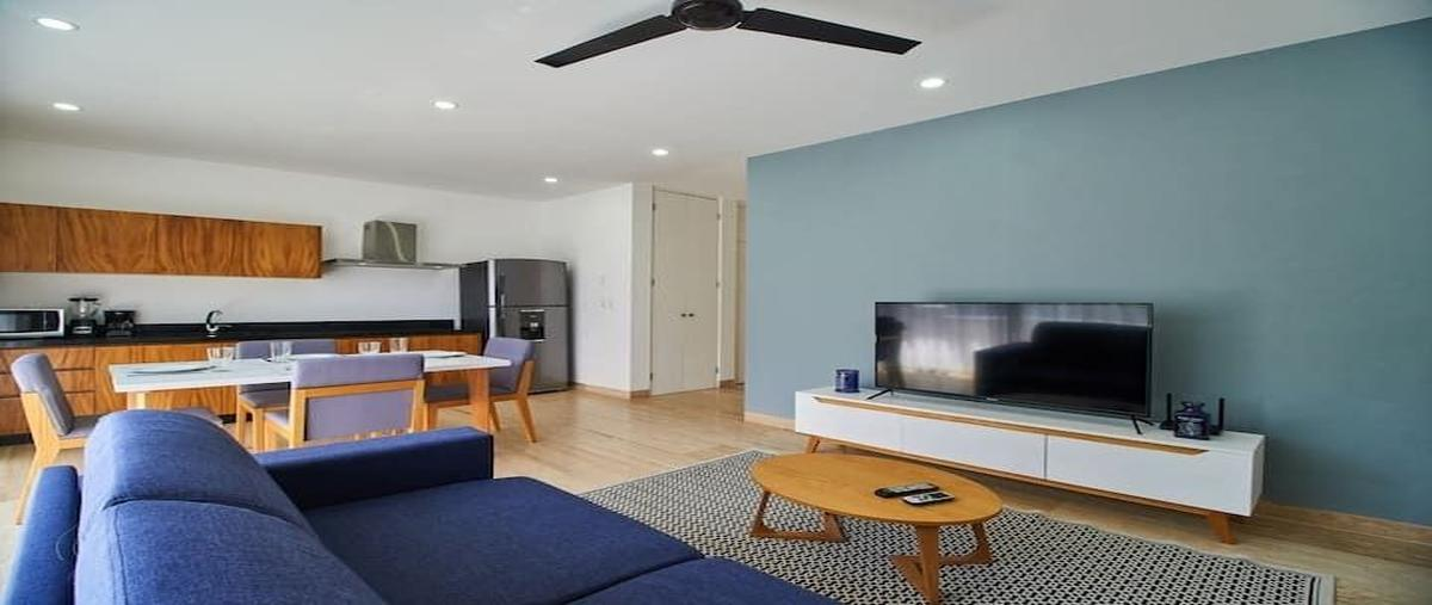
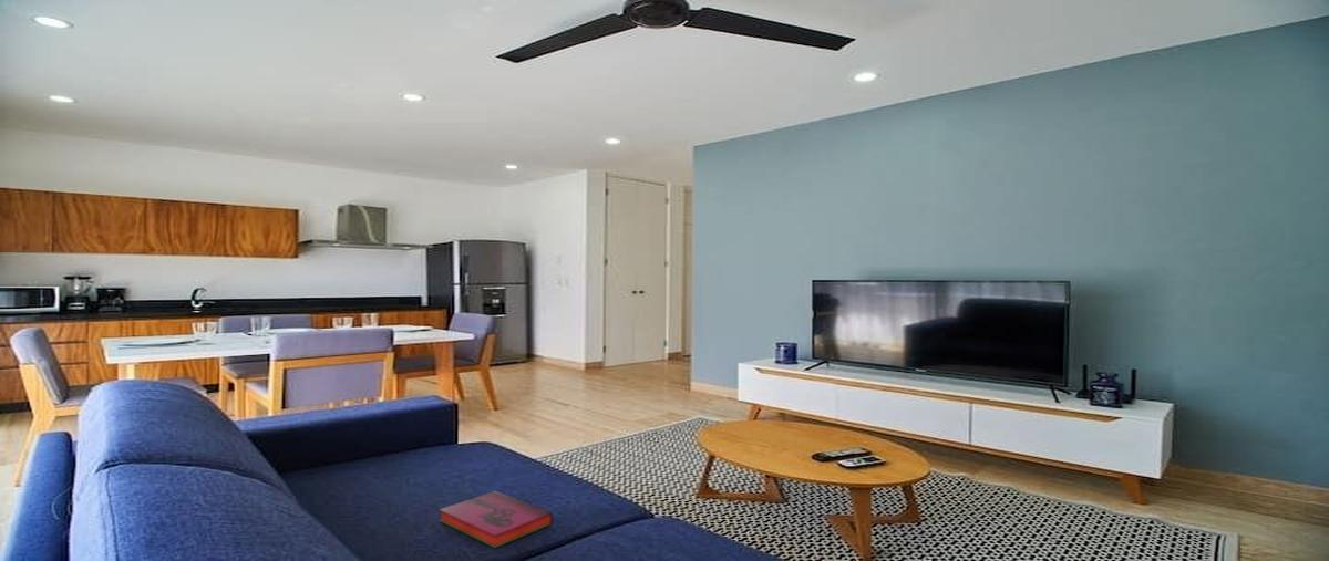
+ hardback book [439,489,554,549]
